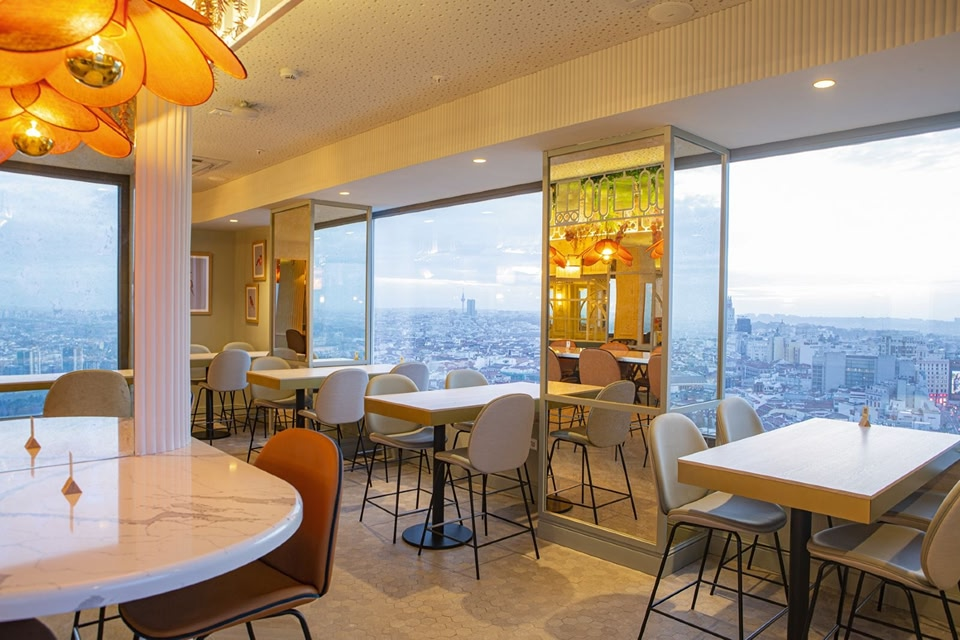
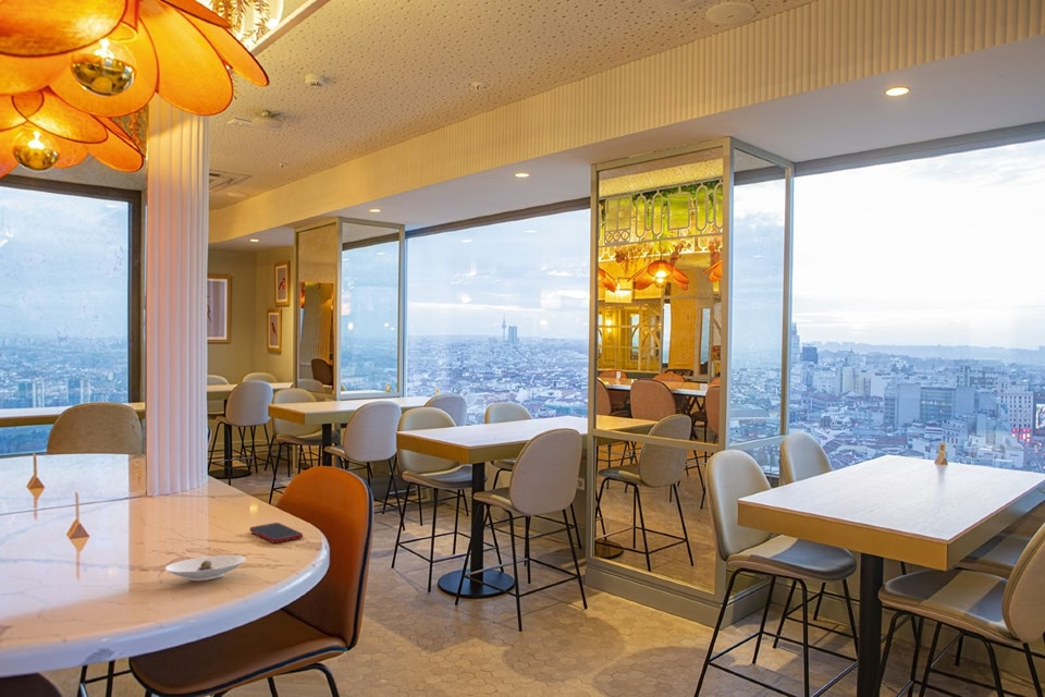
+ cell phone [249,522,304,545]
+ saucer [164,554,247,582]
